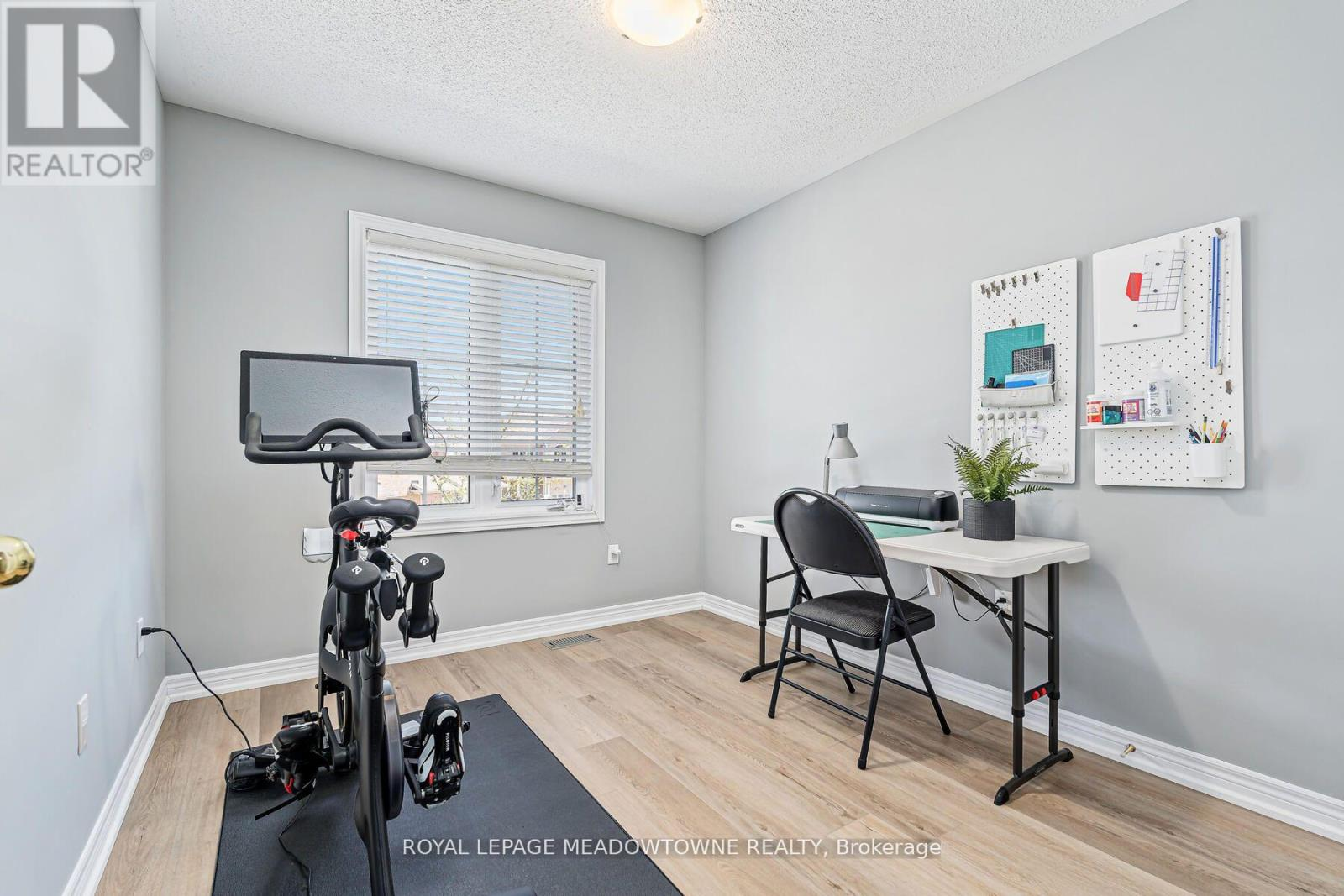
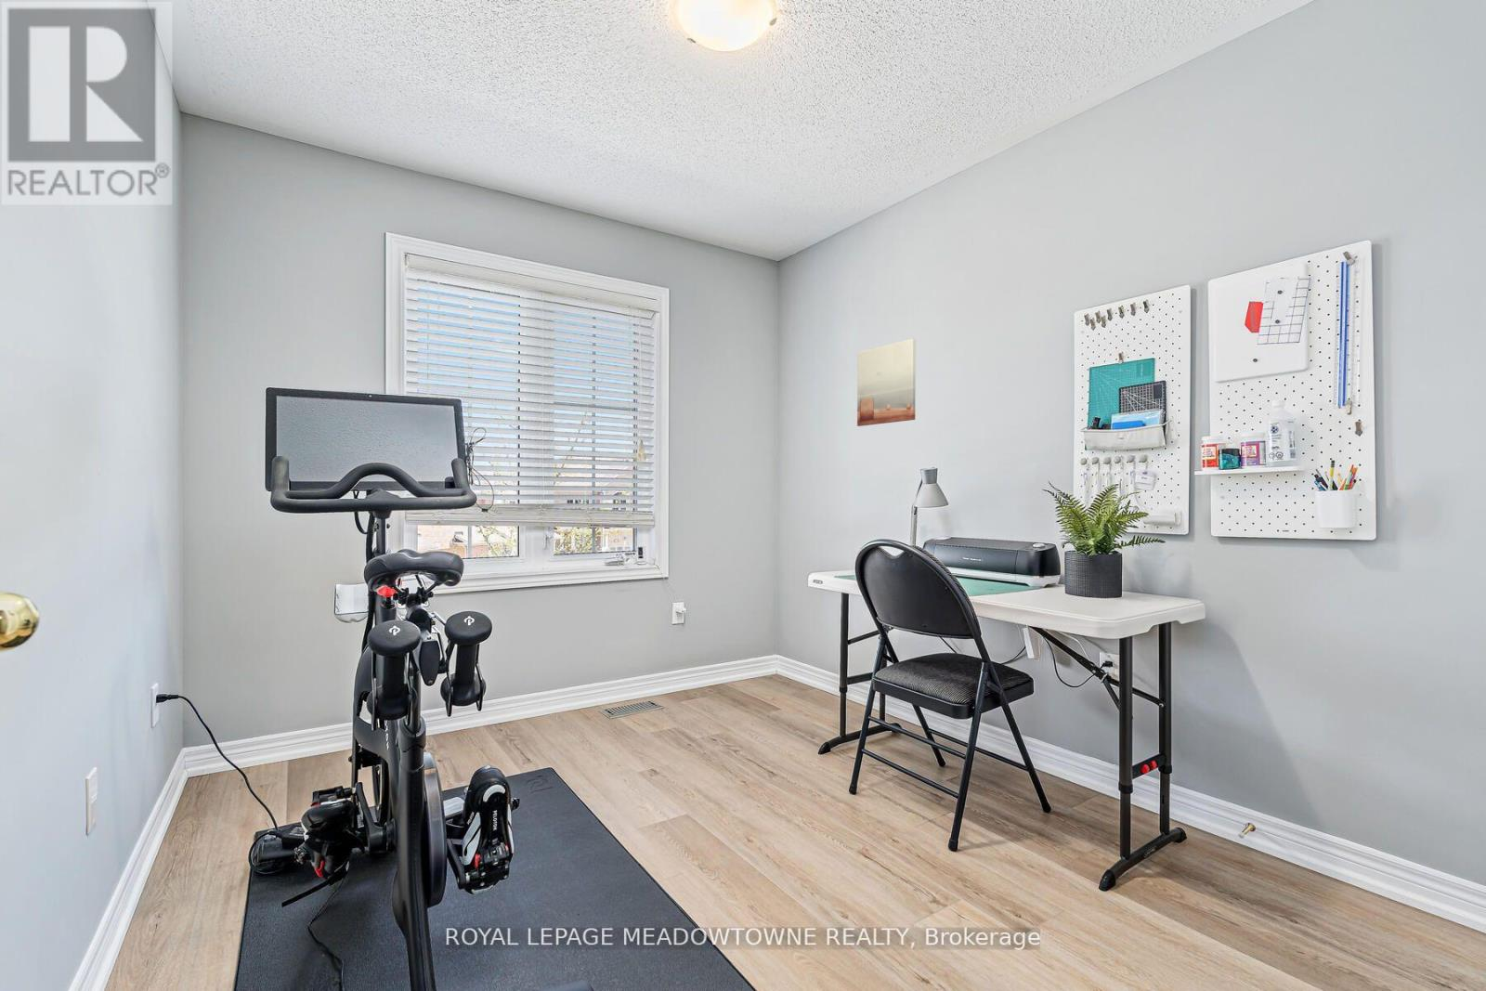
+ wall art [856,338,917,427]
